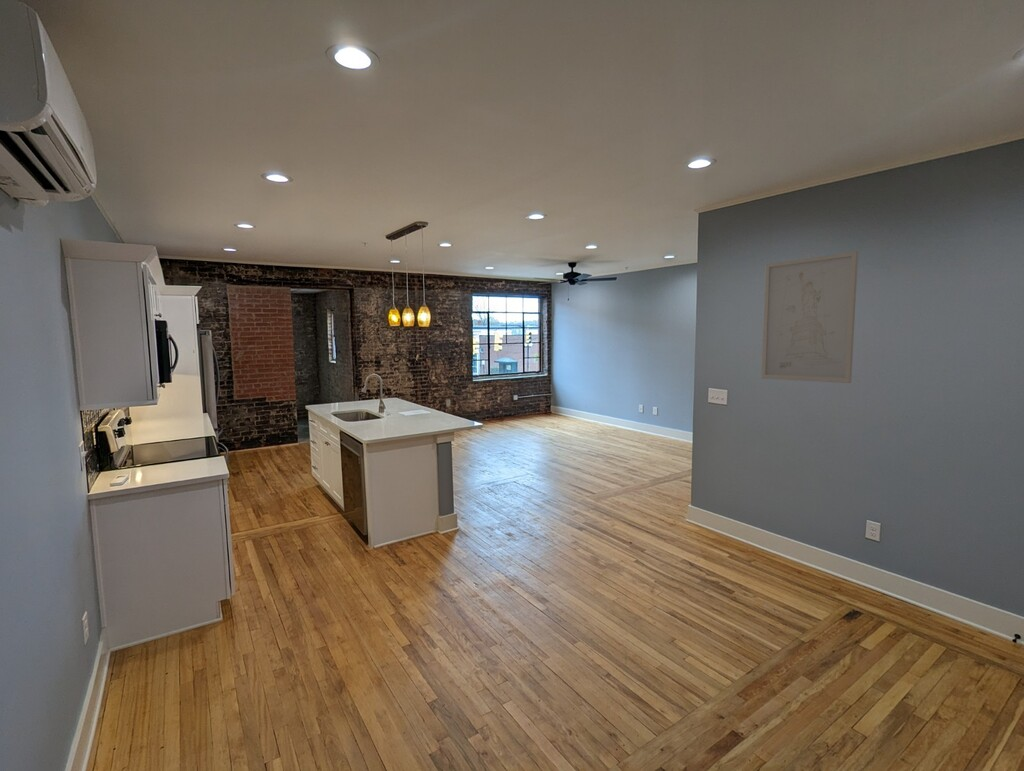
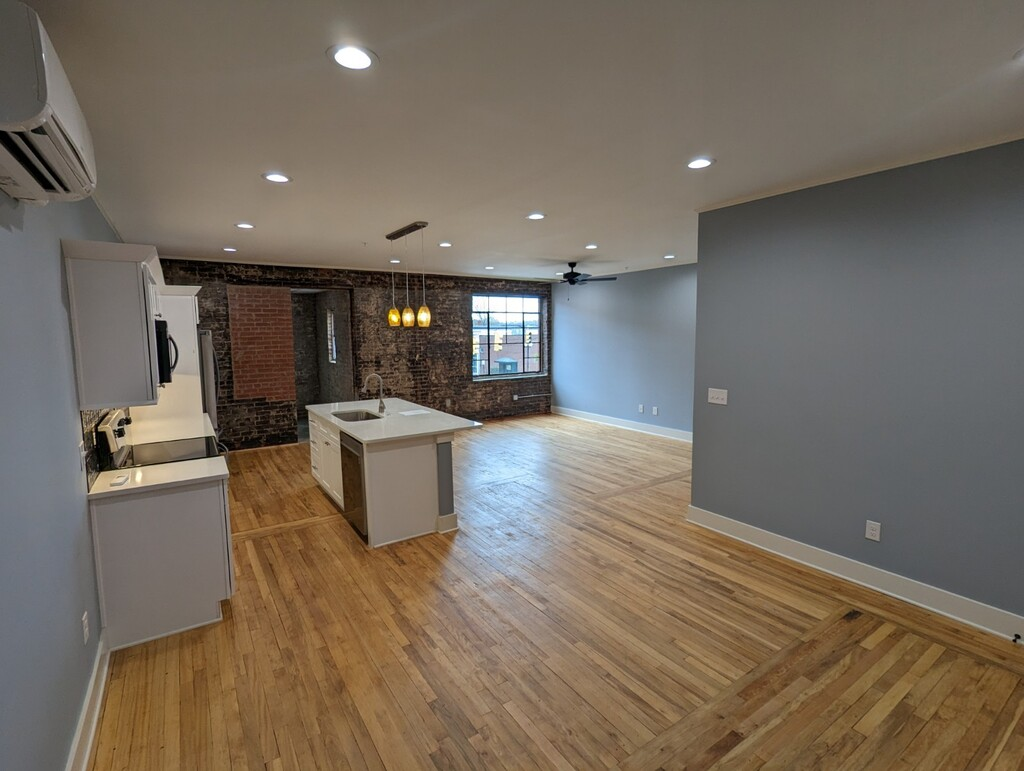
- wall art [760,251,859,384]
